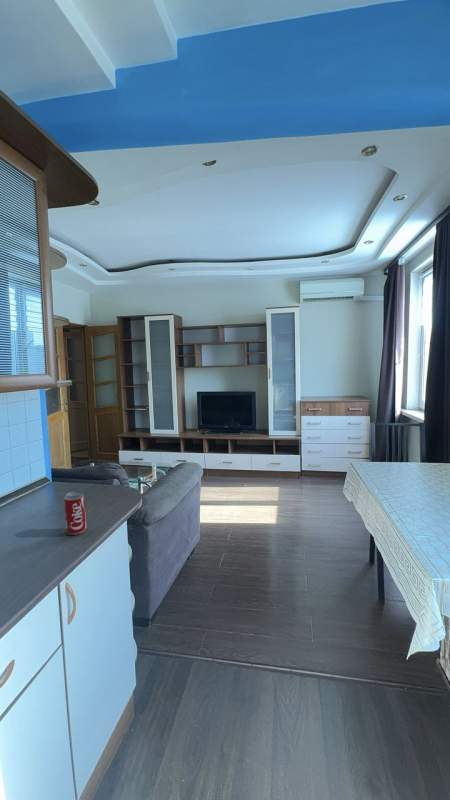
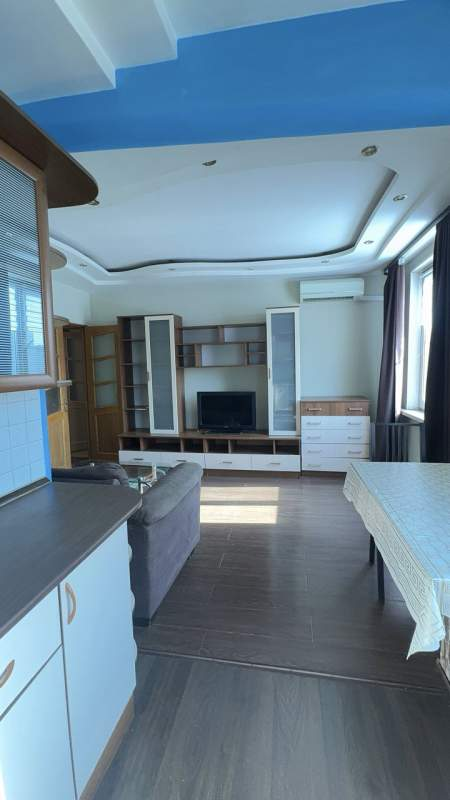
- beverage can [63,490,87,536]
